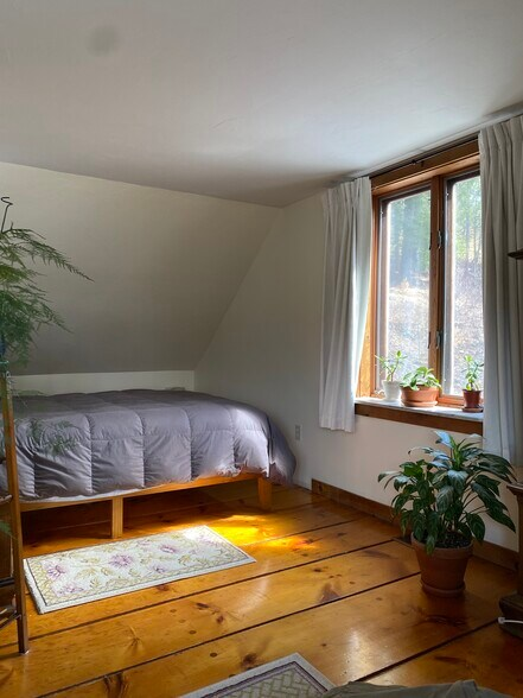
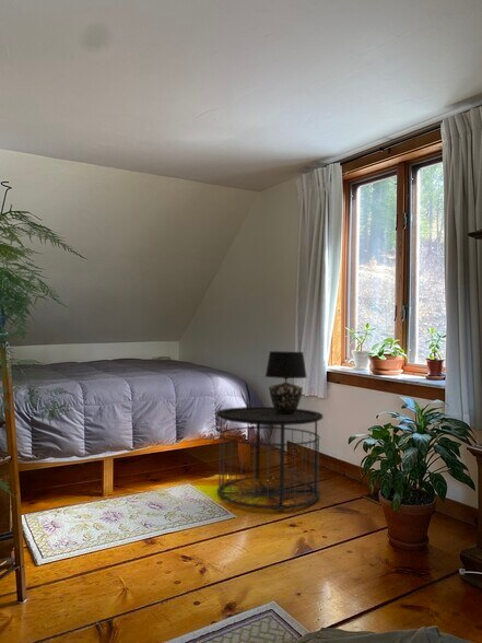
+ table lamp [264,350,308,414]
+ side table [215,406,324,511]
